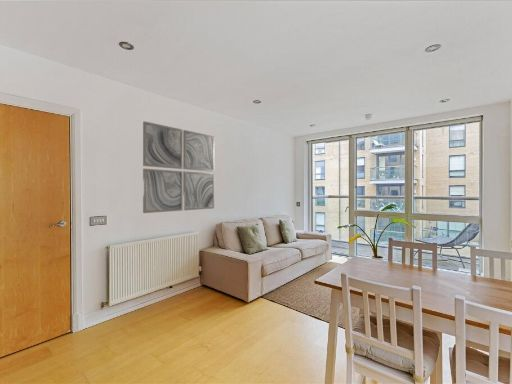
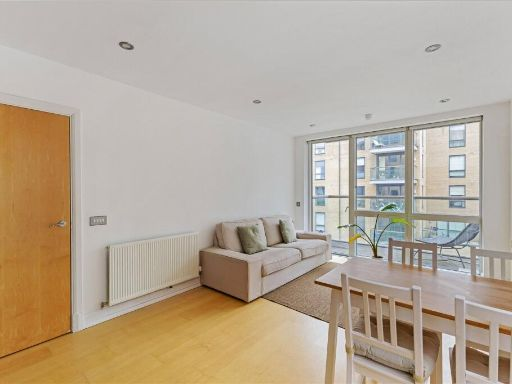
- wall art [142,120,215,214]
